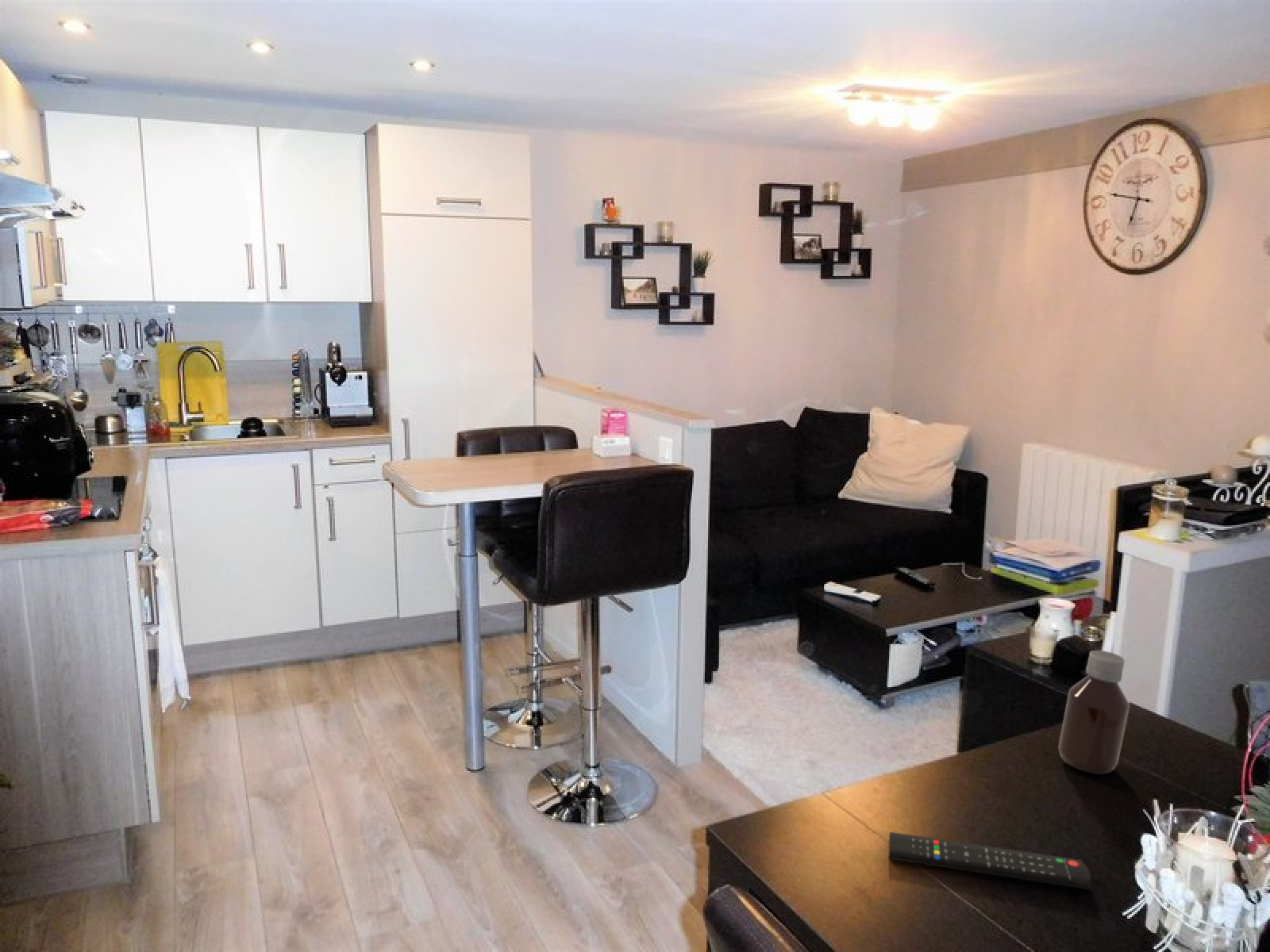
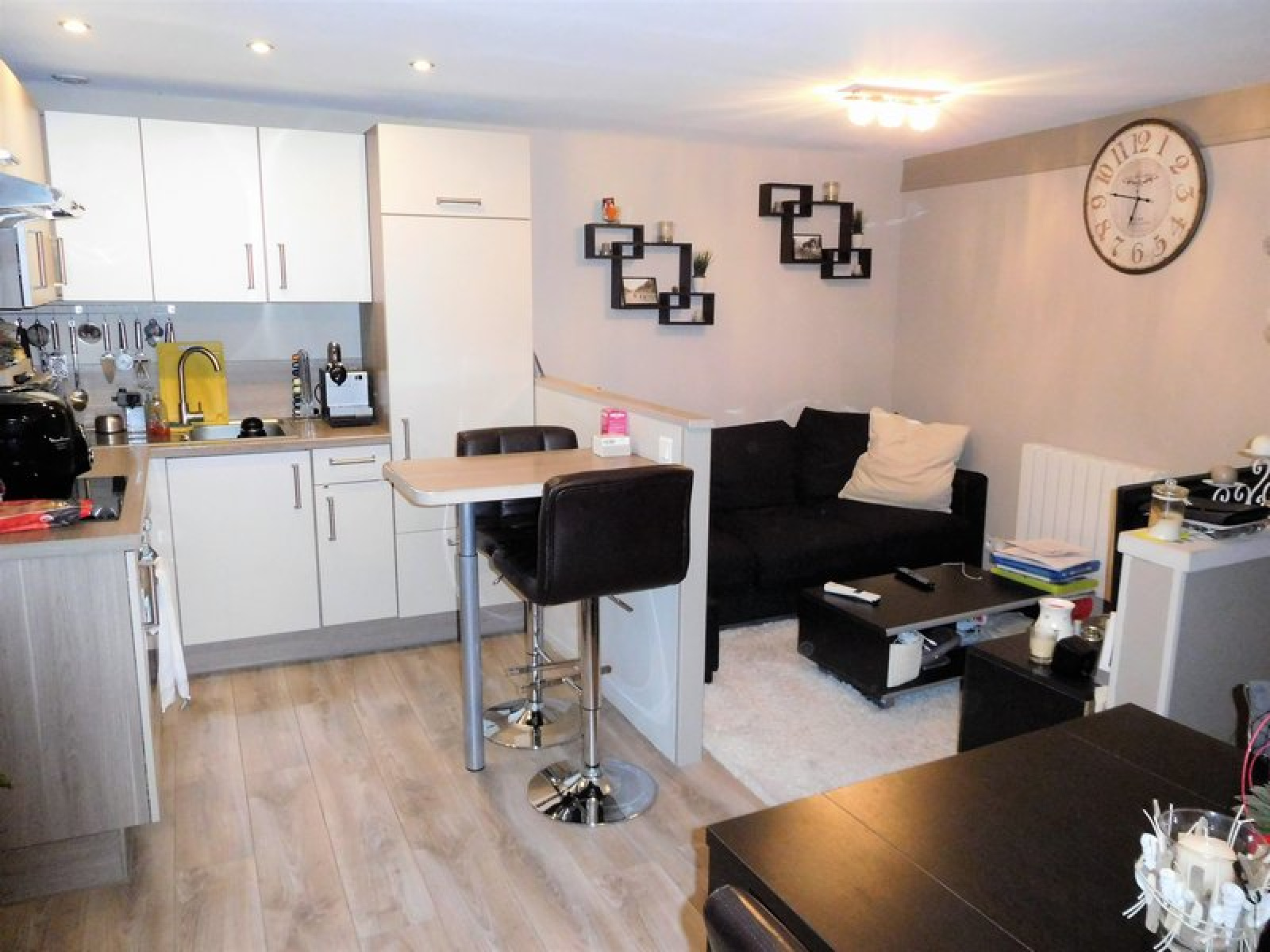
- bottle [1058,650,1130,774]
- remote control [888,831,1091,890]
